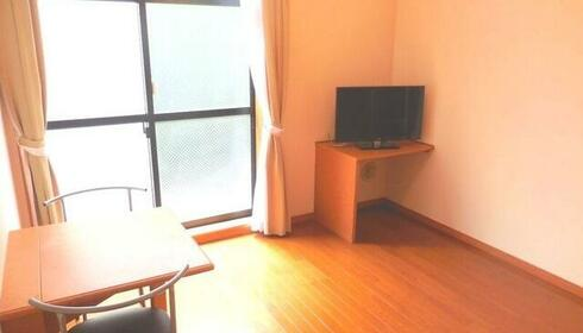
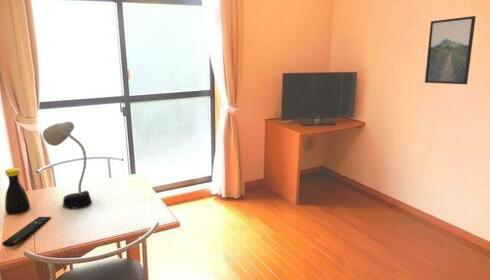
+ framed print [424,15,477,85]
+ remote control [1,216,52,248]
+ desk lamp [42,121,93,210]
+ bottle [4,167,31,215]
